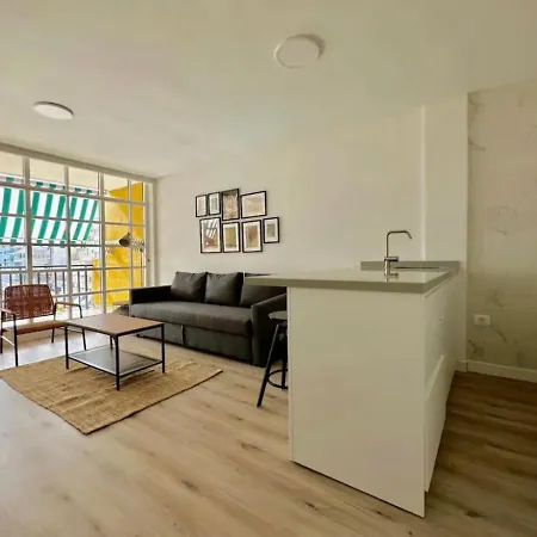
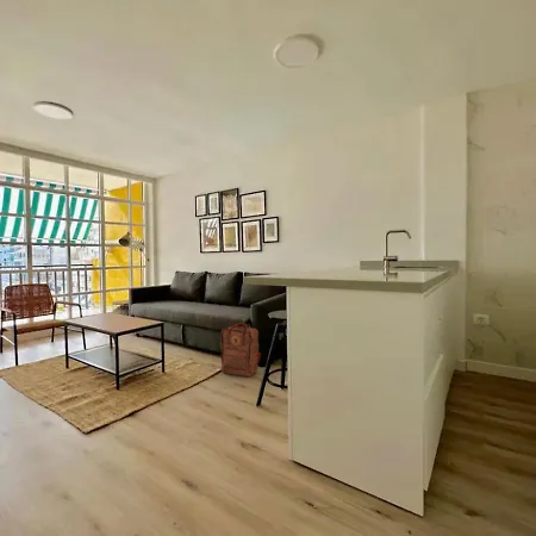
+ backpack [219,322,262,378]
